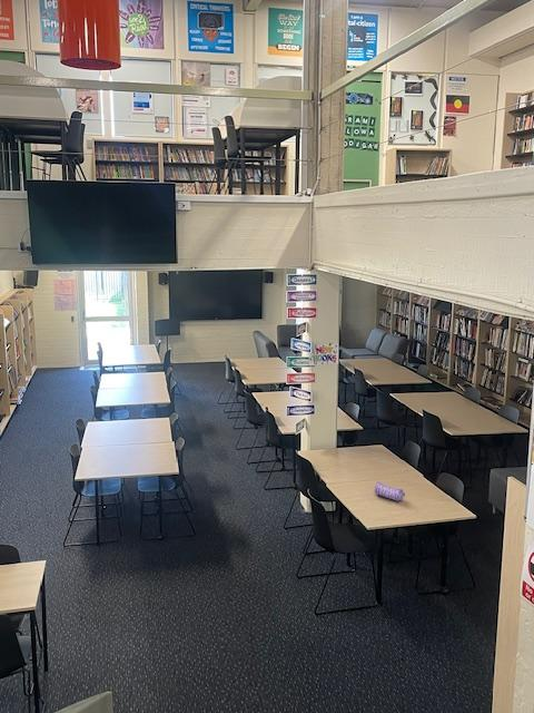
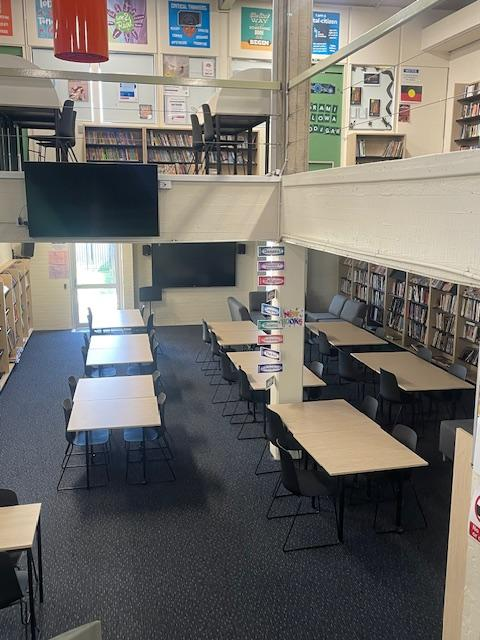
- pencil case [374,480,406,502]
